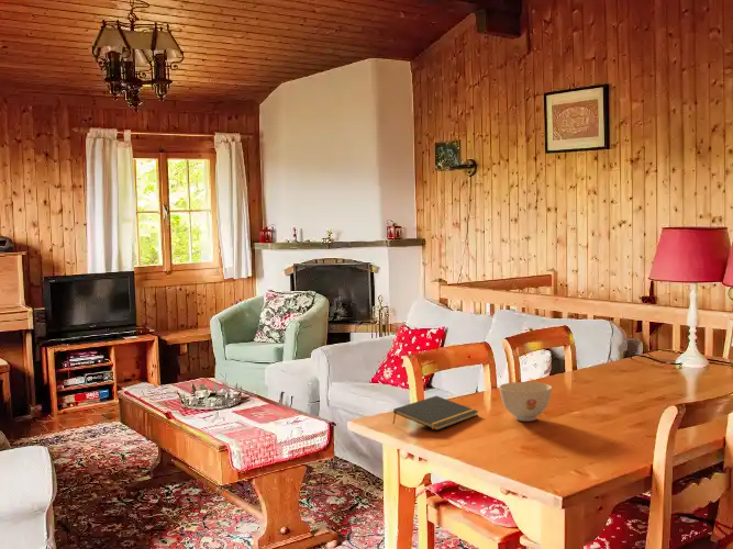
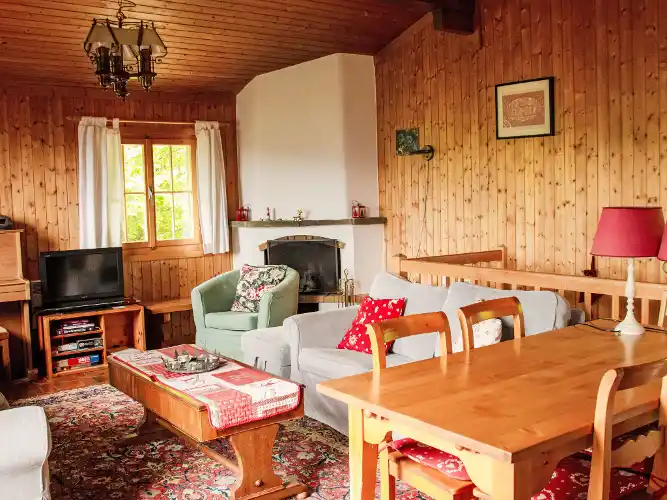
- bowl [498,381,553,422]
- notepad [392,395,479,432]
